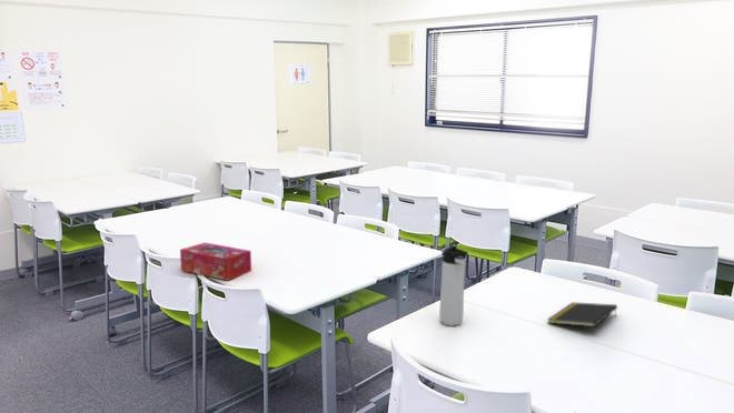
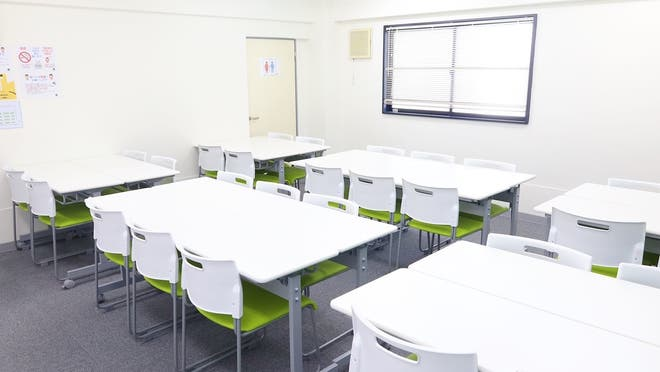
- tissue box [179,241,252,282]
- thermos bottle [438,244,469,326]
- notepad [546,301,618,328]
